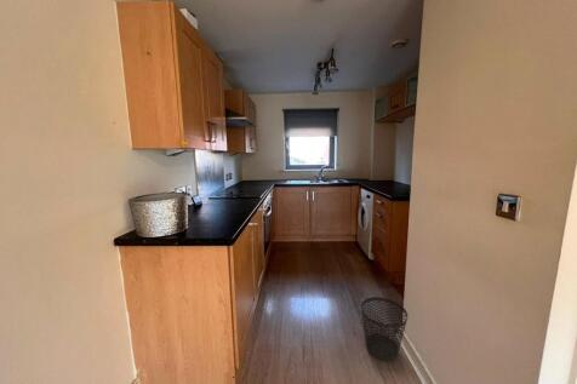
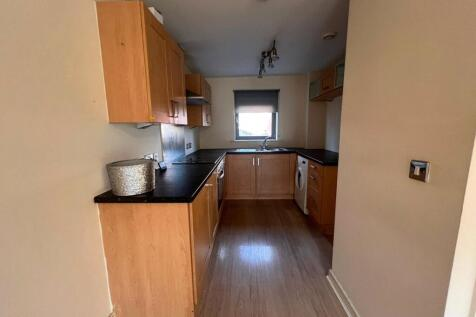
- wastebasket [360,296,409,362]
